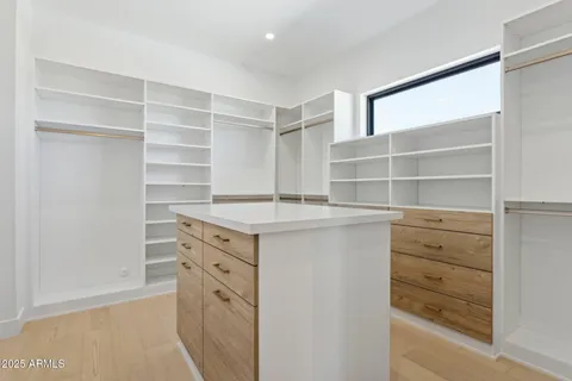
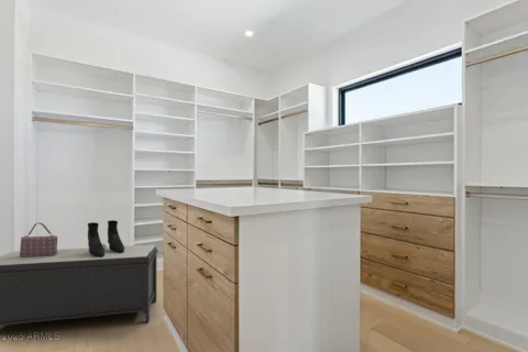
+ handbag [19,222,58,256]
+ bench [0,243,160,327]
+ boots [87,219,125,257]
